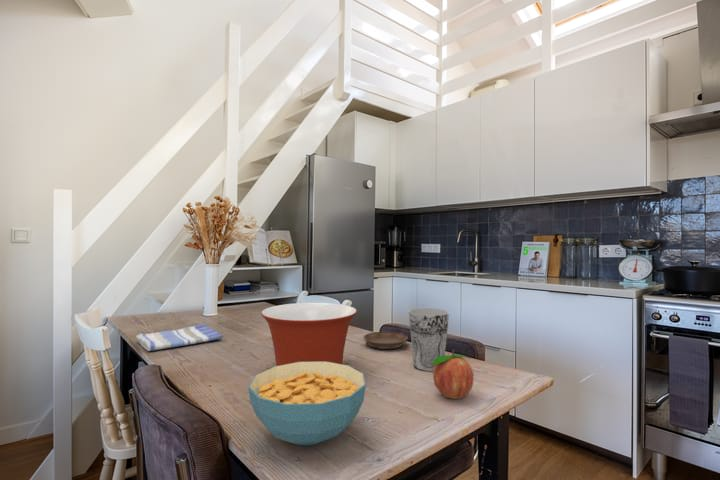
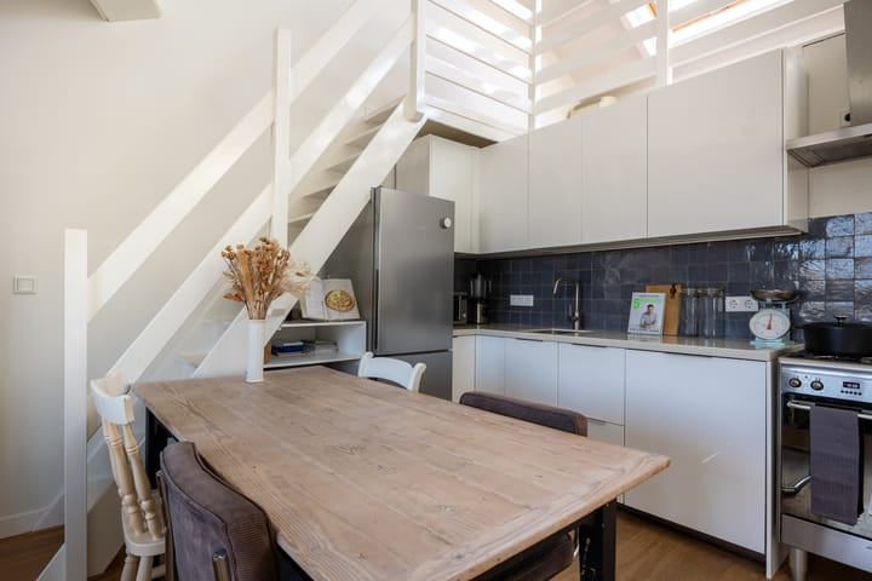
- fruit [432,349,475,400]
- cereal bowl [247,361,367,446]
- mixing bowl [260,302,358,366]
- dish towel [135,324,224,352]
- saucer [362,331,409,350]
- cup [408,307,450,372]
